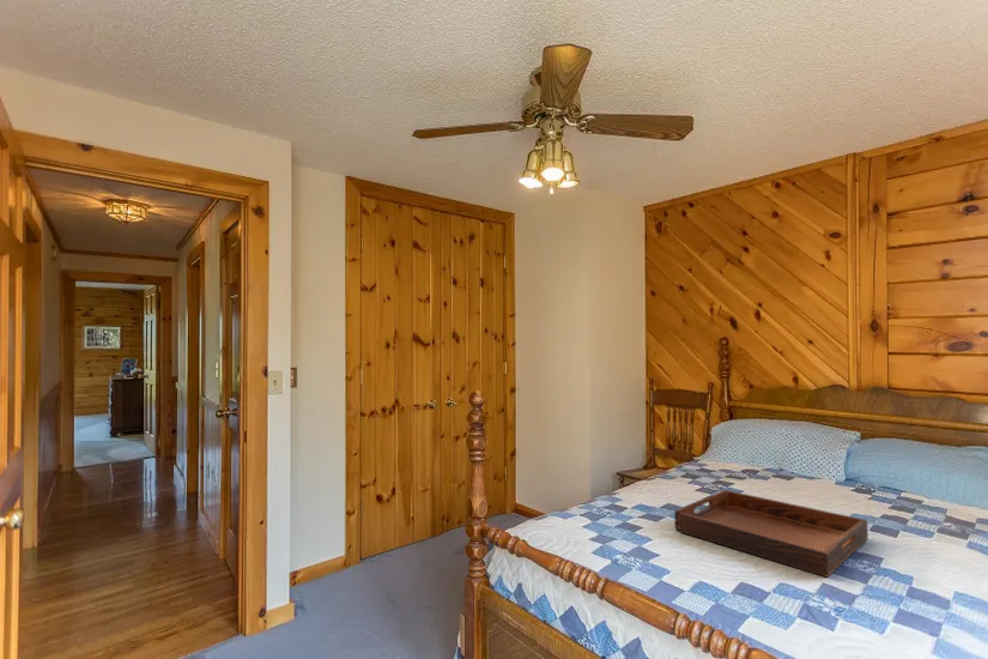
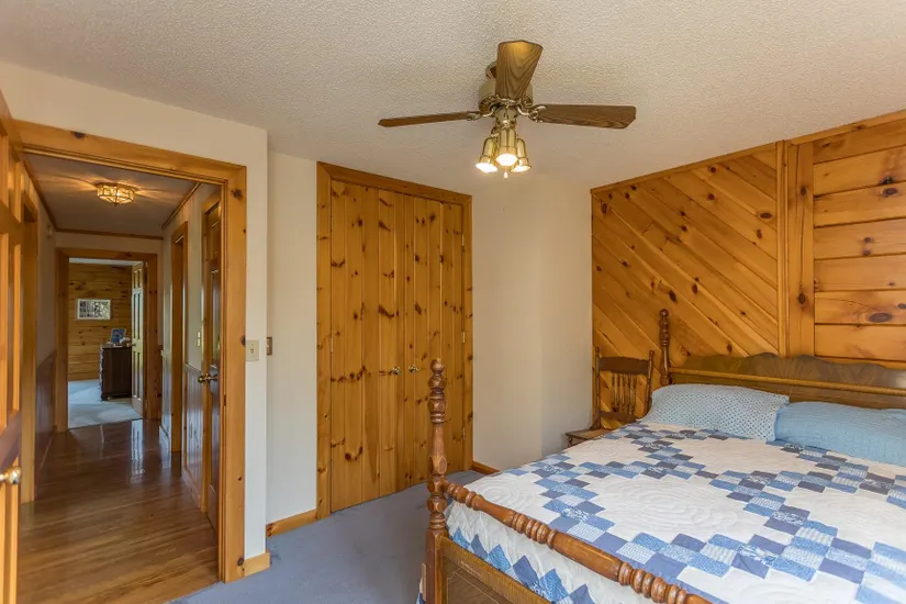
- serving tray [673,489,869,579]
